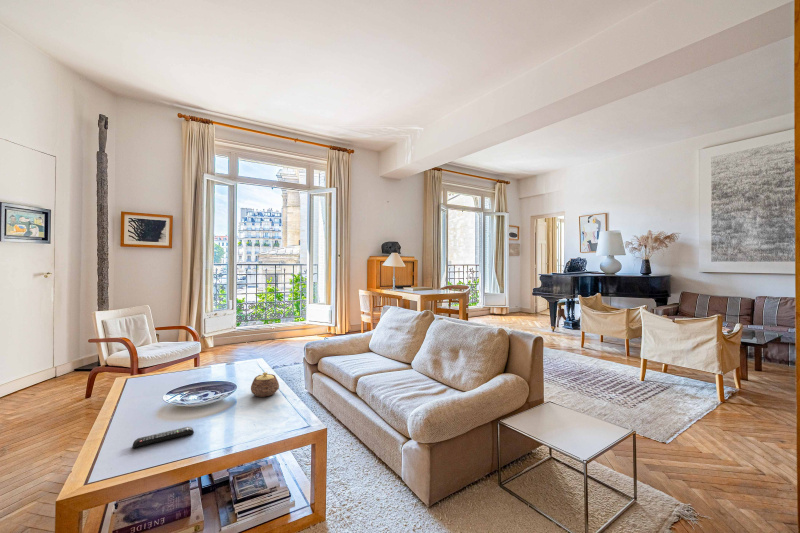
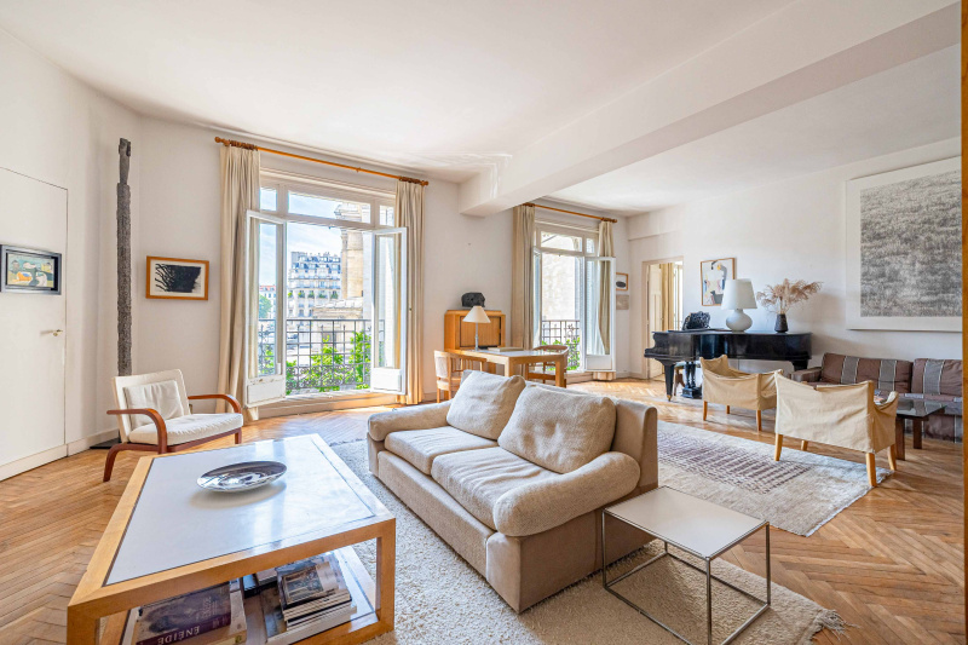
- remote control [132,426,195,449]
- teapot [250,371,280,398]
